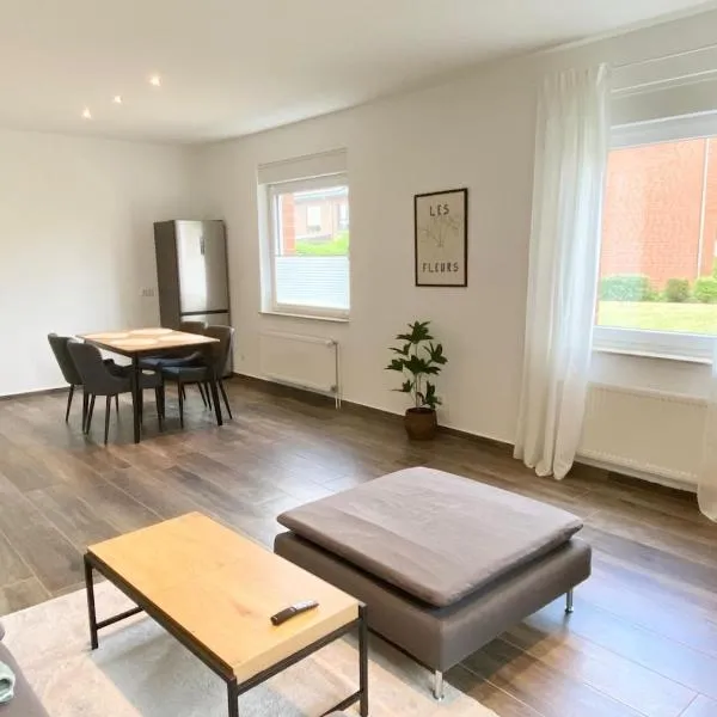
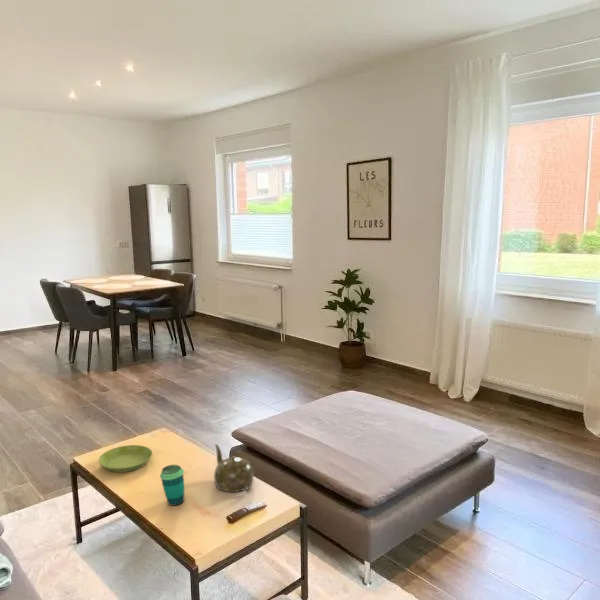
+ cup [159,464,186,507]
+ saucer [98,444,153,473]
+ teapot [213,443,255,494]
